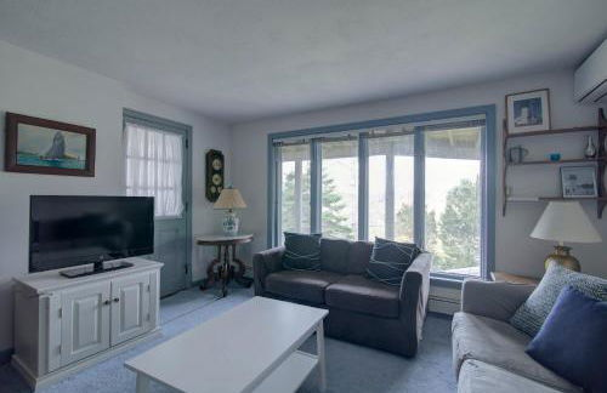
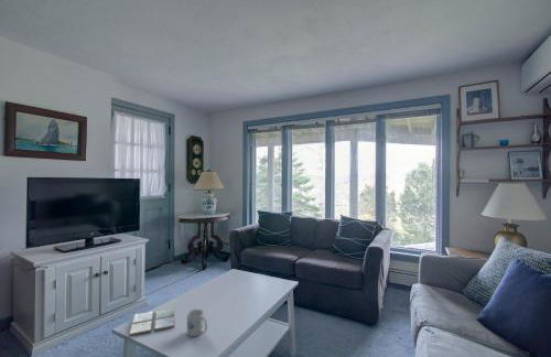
+ drink coaster [128,306,175,337]
+ mug [186,309,208,337]
